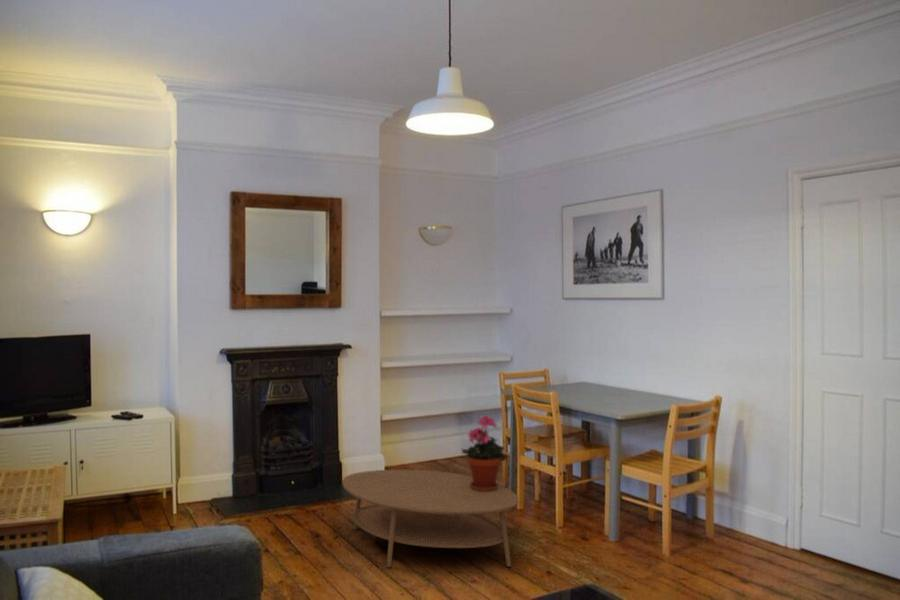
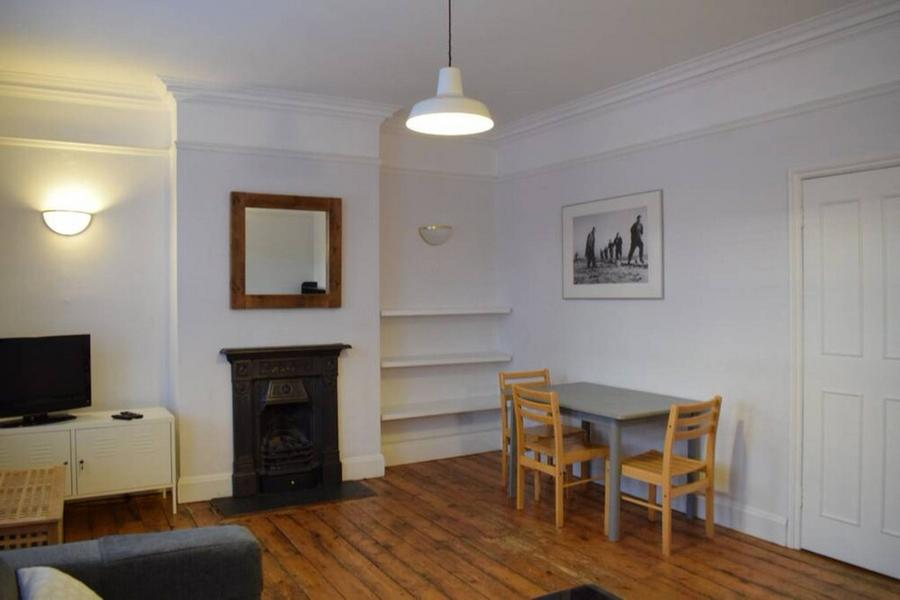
- coffee table [341,469,520,569]
- potted plant [461,414,508,491]
